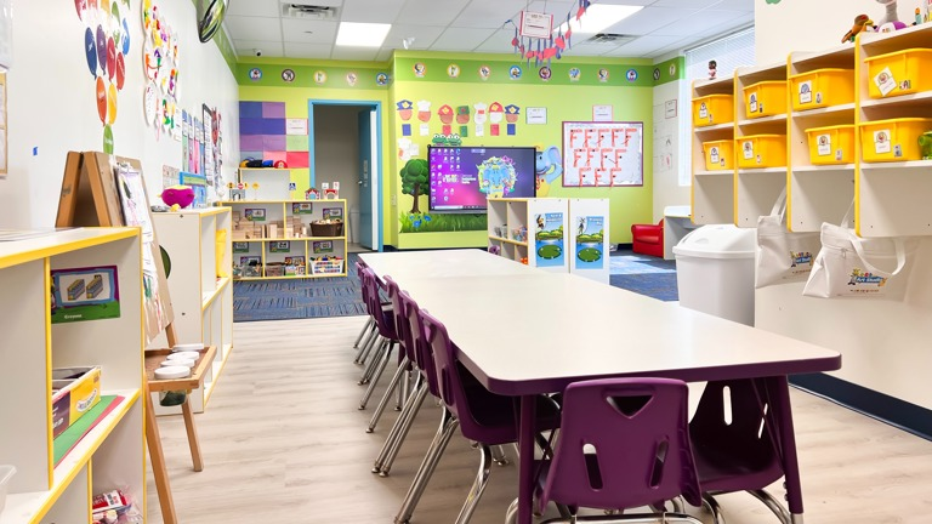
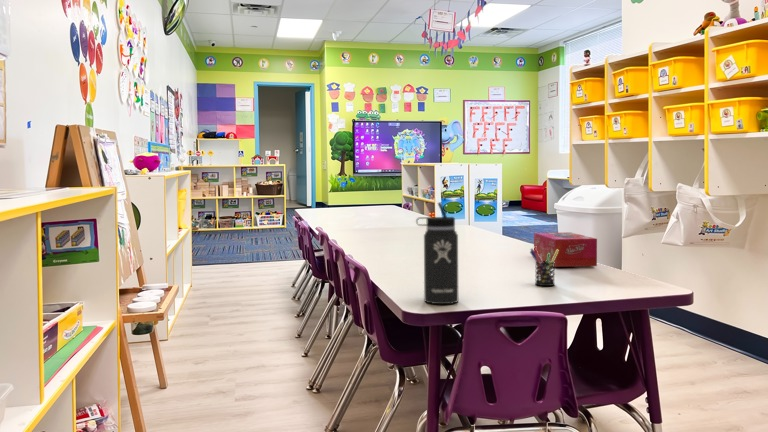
+ tissue box [533,231,598,268]
+ thermos bottle [415,201,459,305]
+ pen holder [529,245,559,287]
